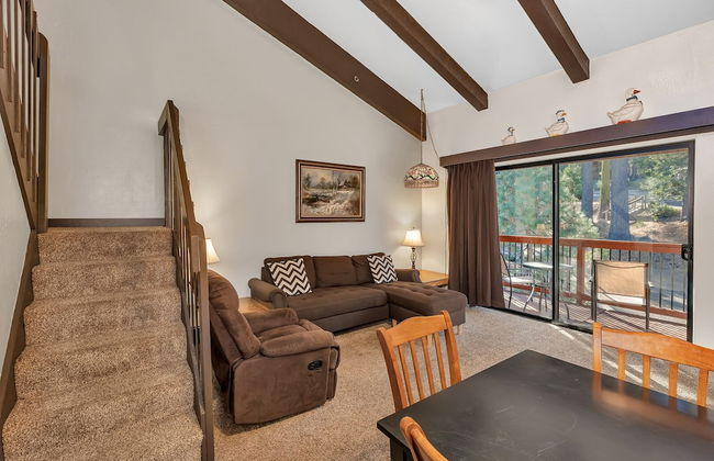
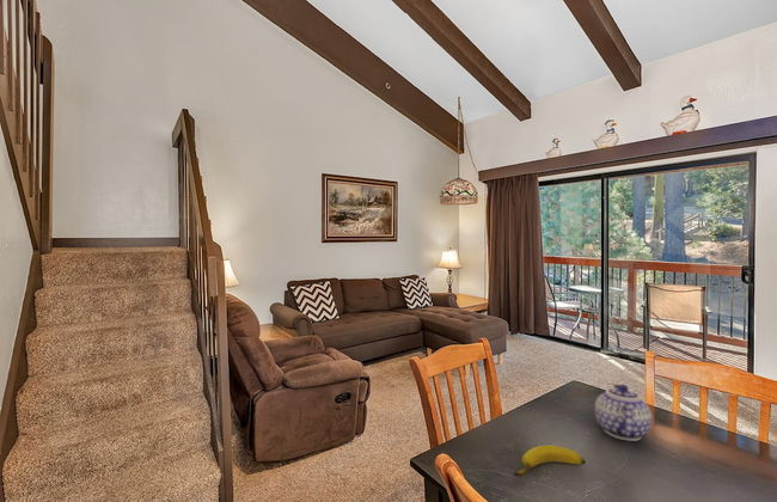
+ banana [514,445,587,477]
+ teapot [594,382,653,442]
